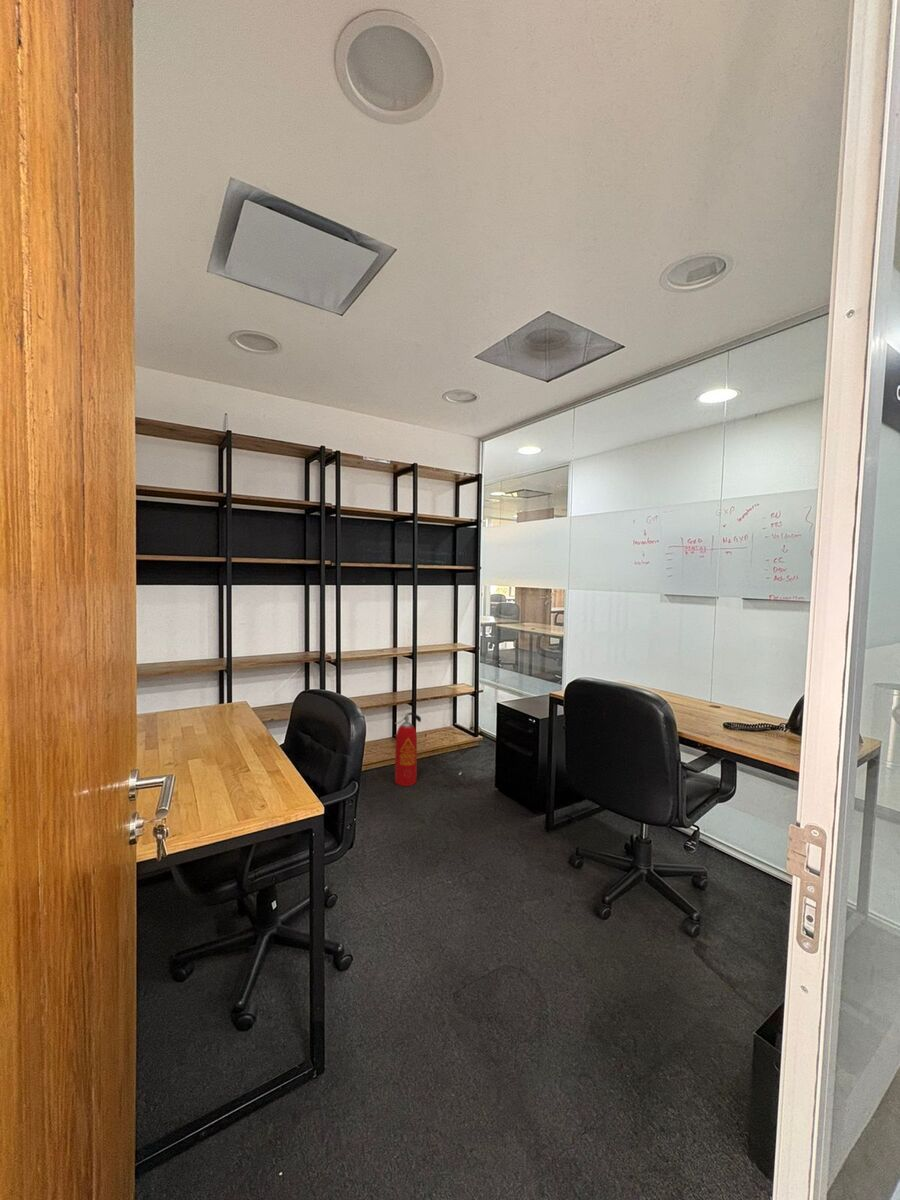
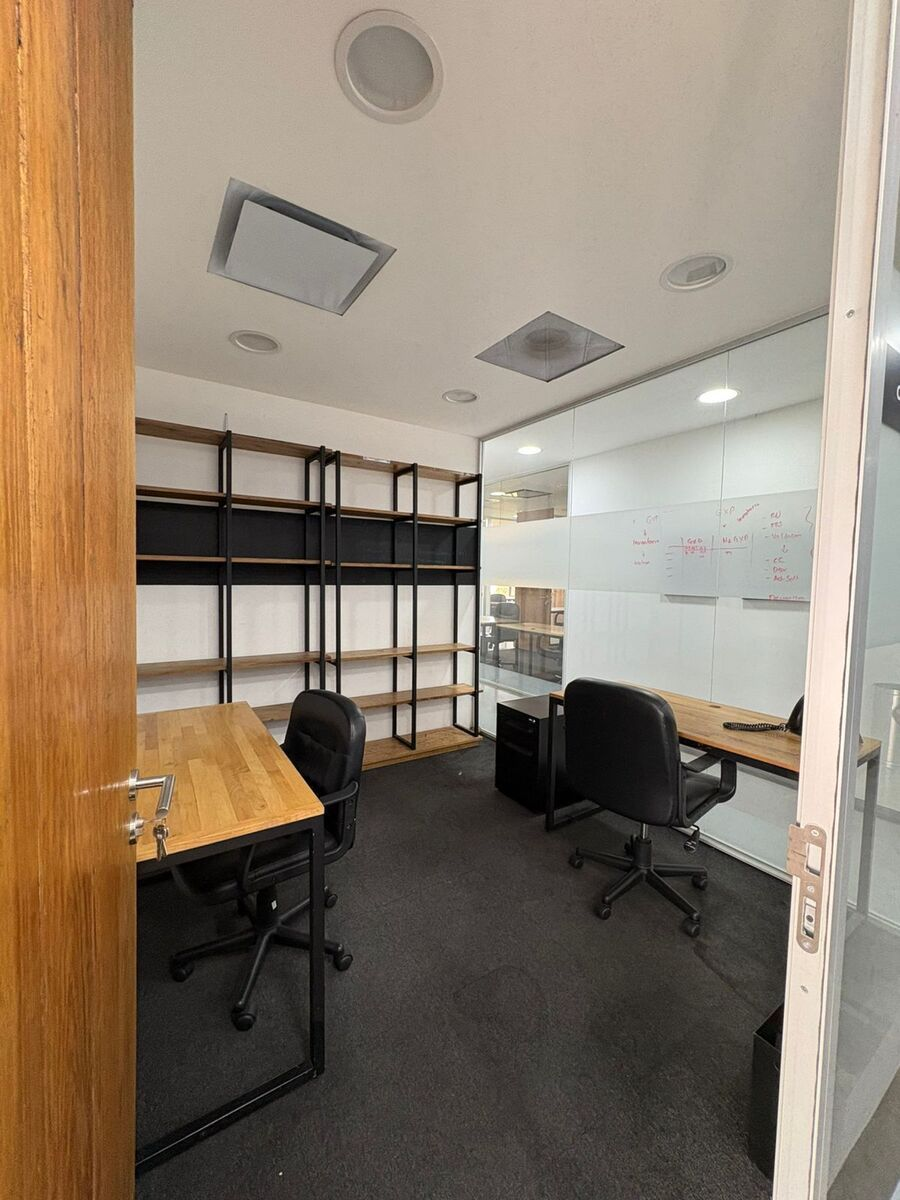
- fire extinguisher [394,712,422,787]
